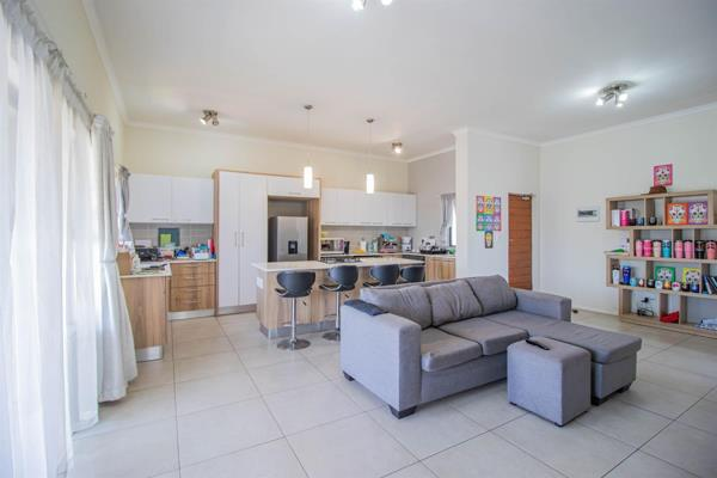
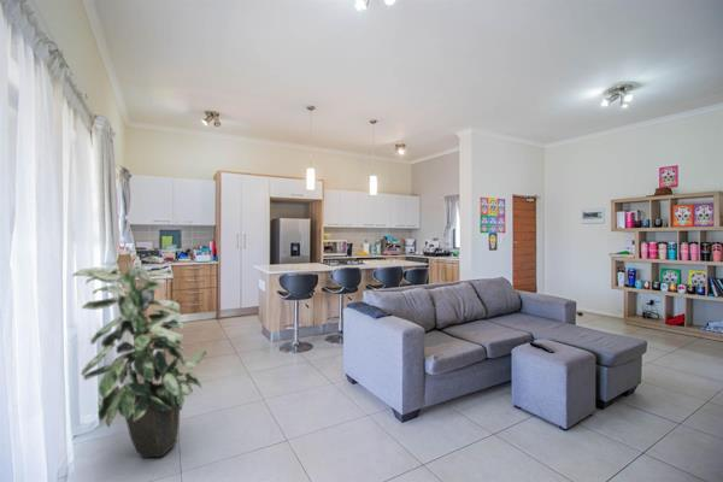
+ indoor plant [71,255,208,459]
